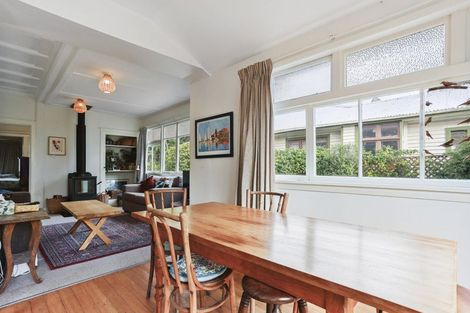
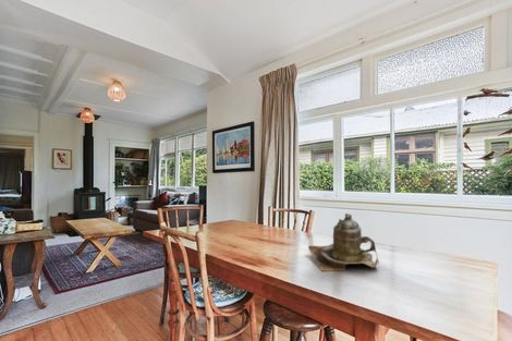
+ teapot [307,212,380,272]
